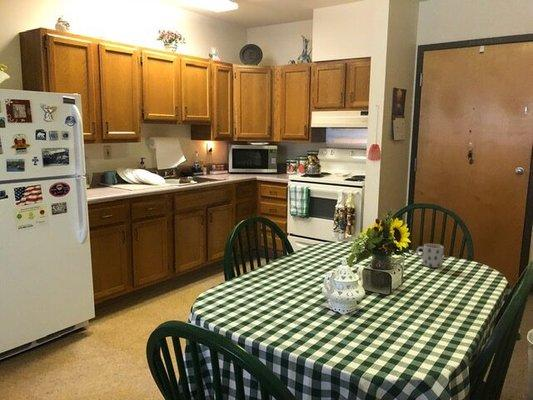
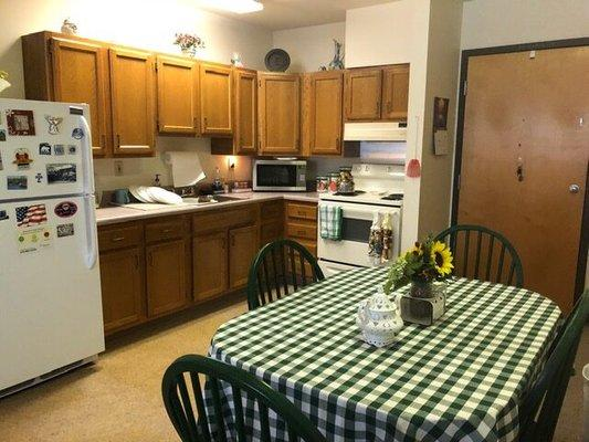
- mug [415,243,445,268]
